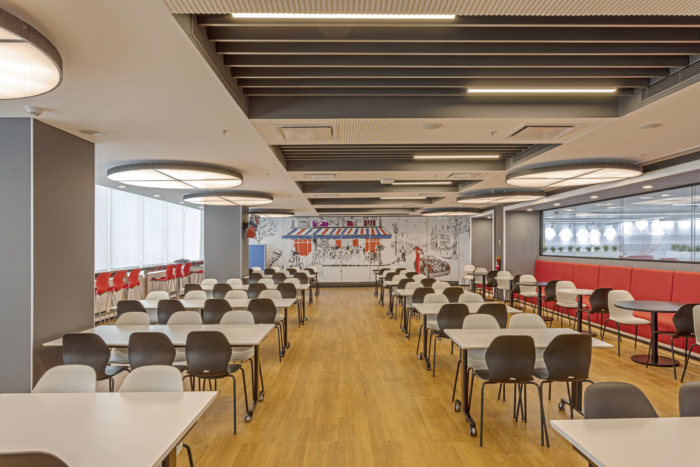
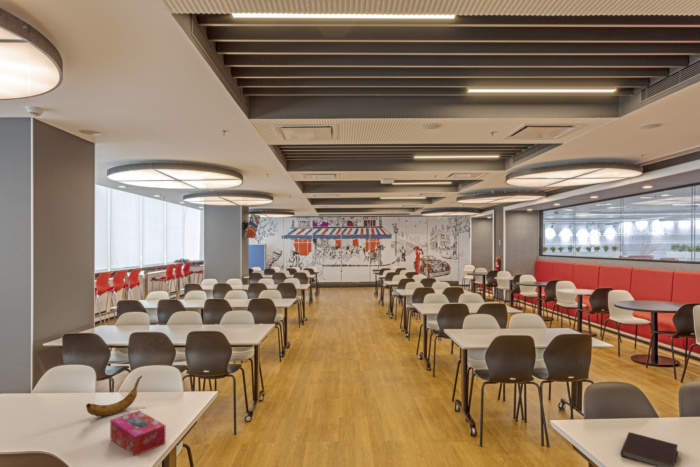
+ tissue box [109,409,166,457]
+ banana [85,375,143,417]
+ notebook [620,431,679,467]
